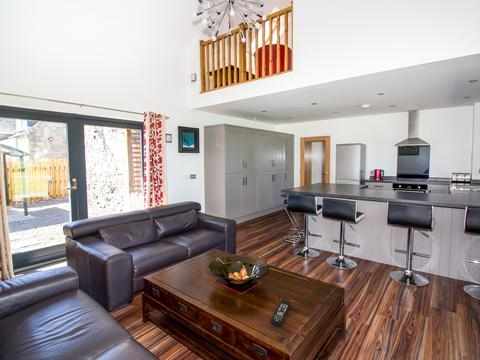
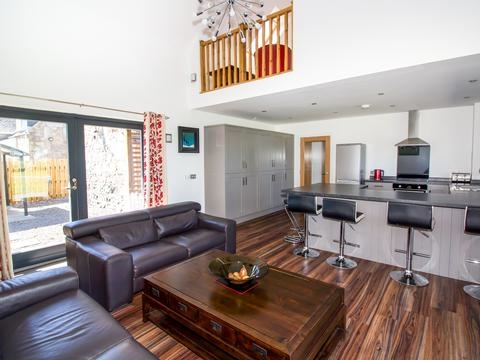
- remote control [270,300,292,327]
